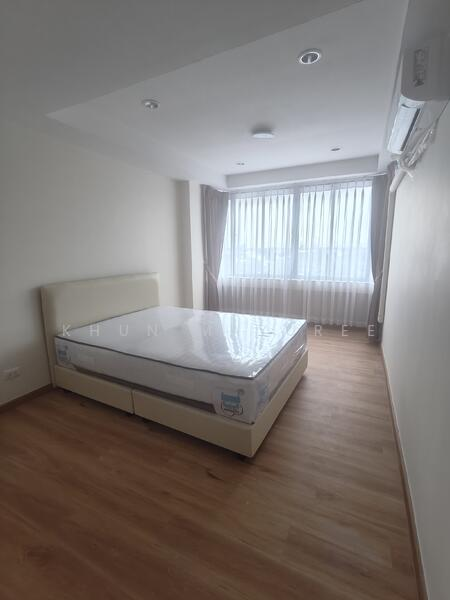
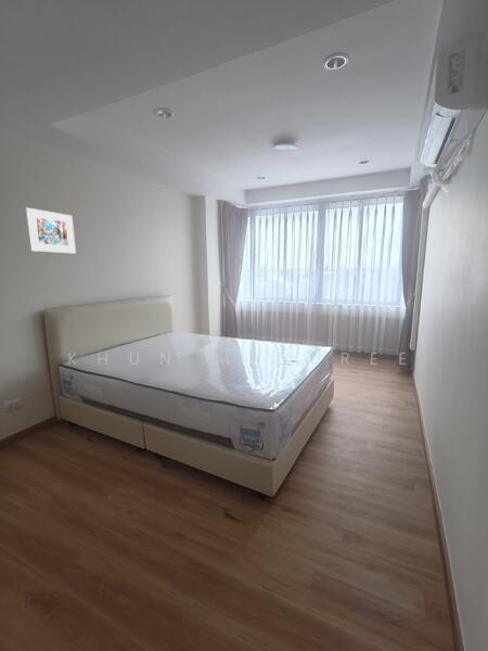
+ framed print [24,207,77,254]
